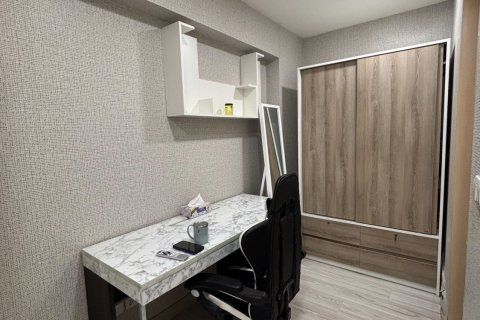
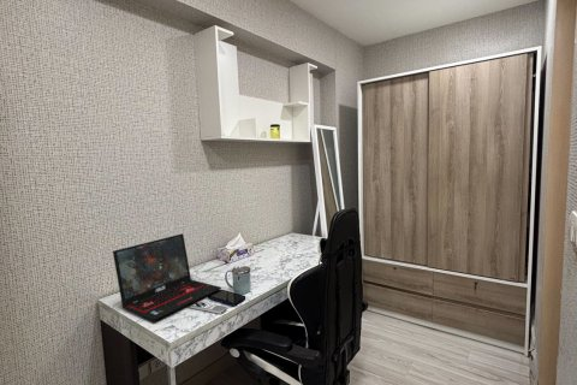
+ laptop [112,232,222,322]
